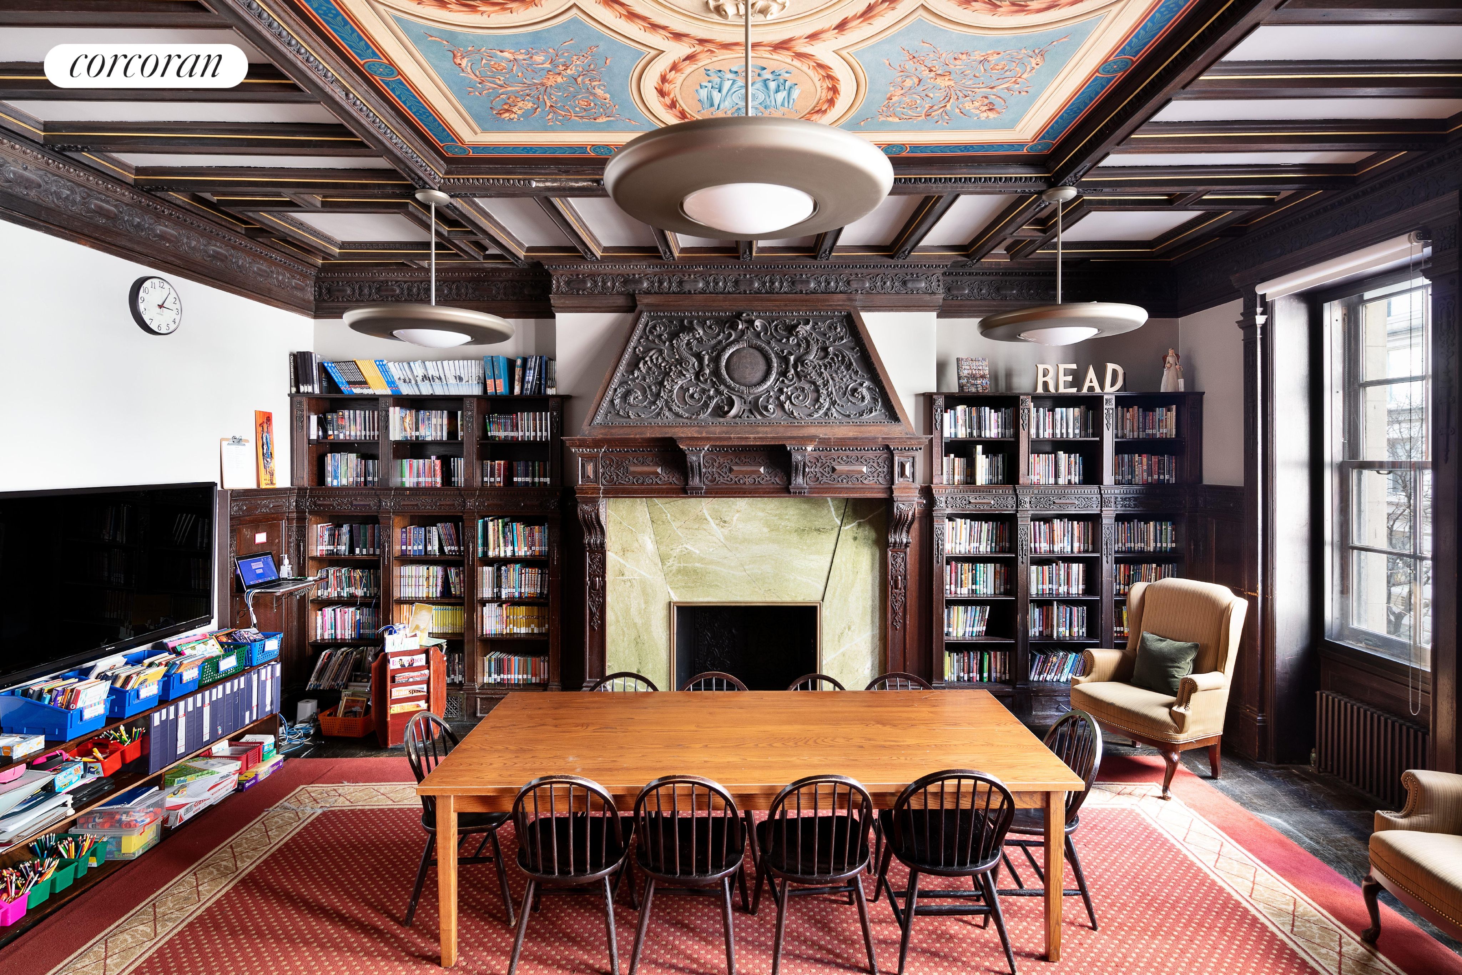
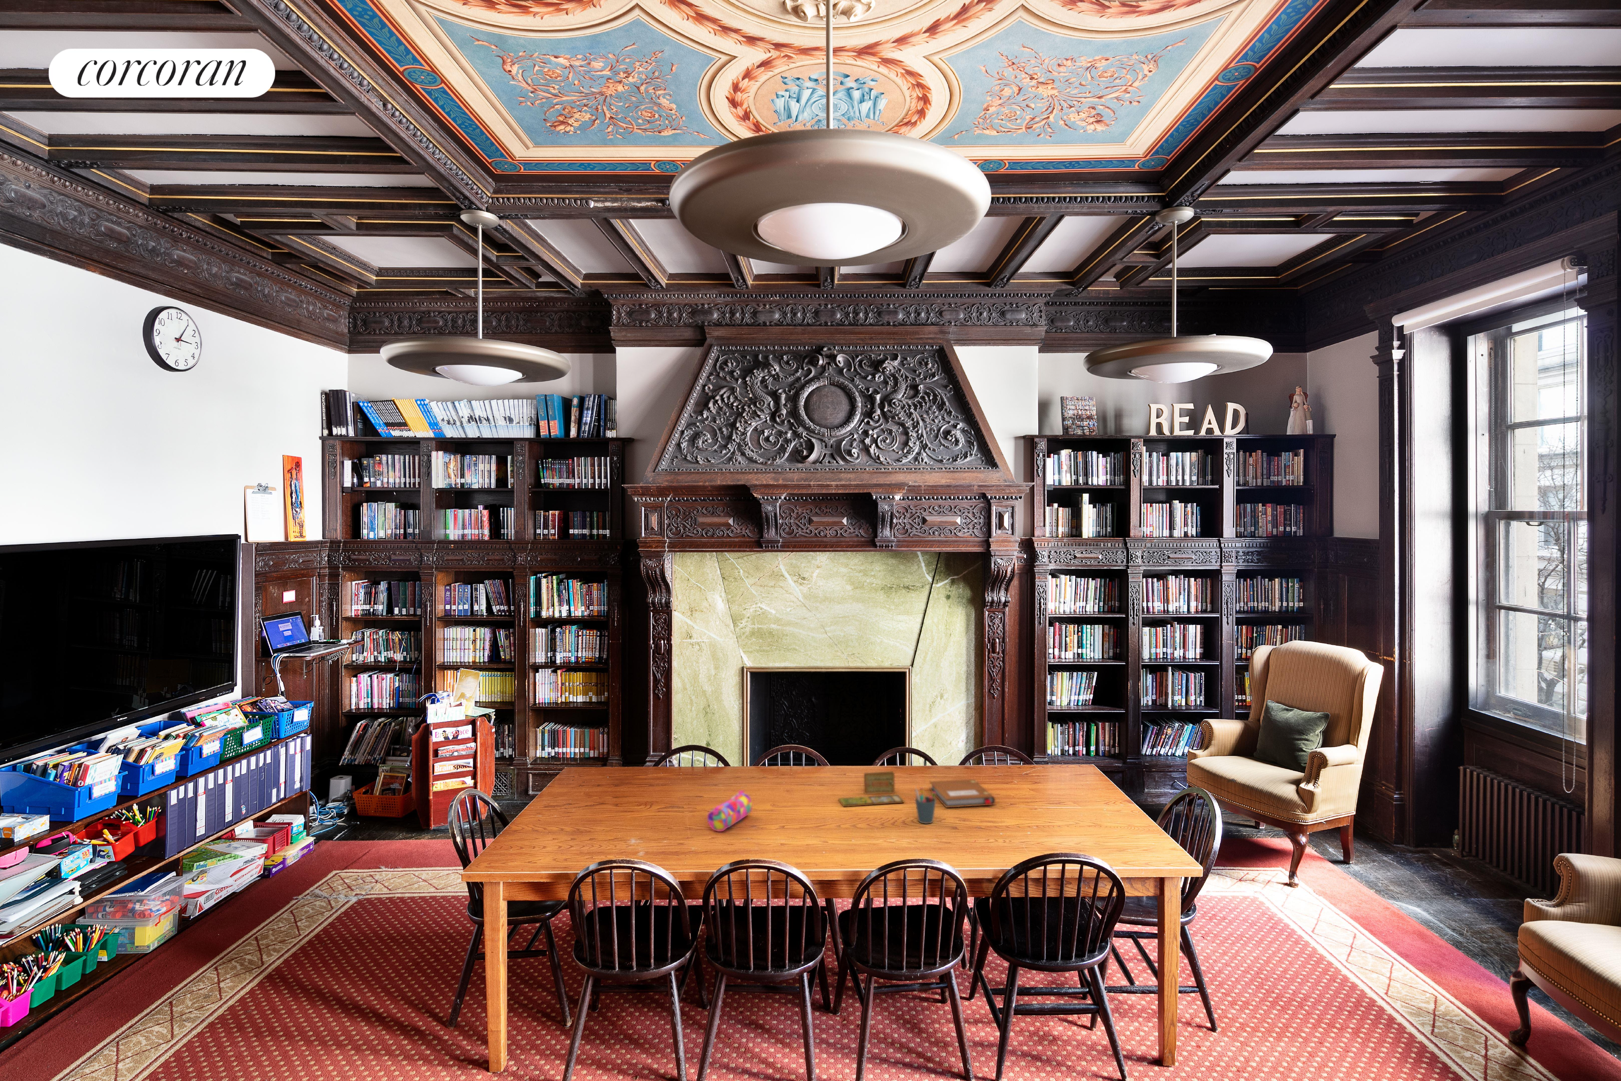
+ pen holder [914,788,936,824]
+ board game [838,771,905,807]
+ notebook [929,778,996,808]
+ pencil case [707,790,753,832]
